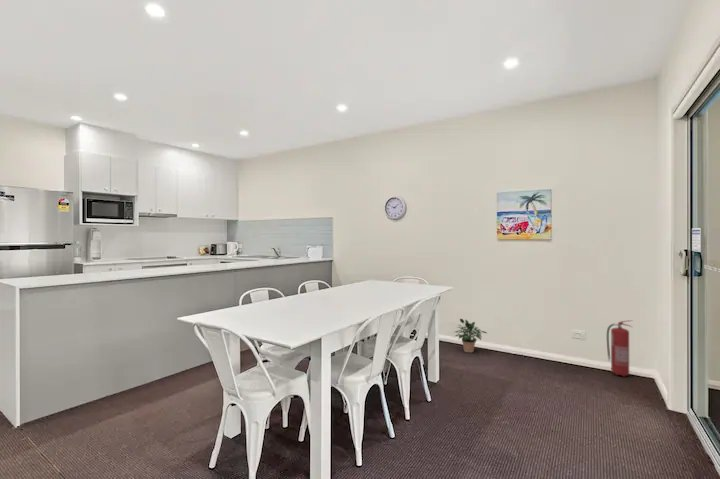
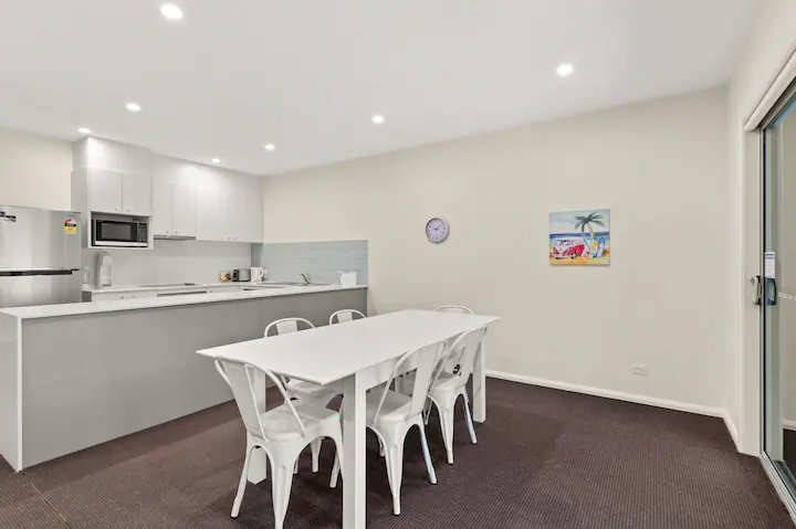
- fire extinguisher [606,319,634,378]
- potted plant [452,318,489,353]
